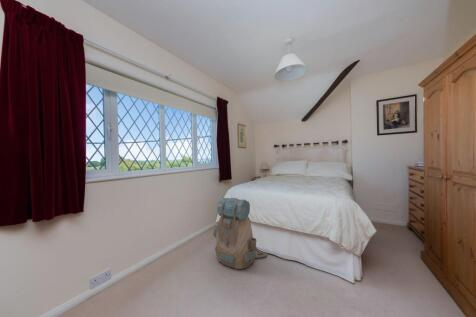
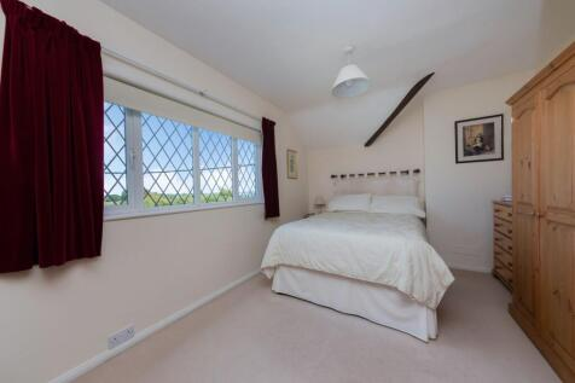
- backpack [213,197,268,270]
